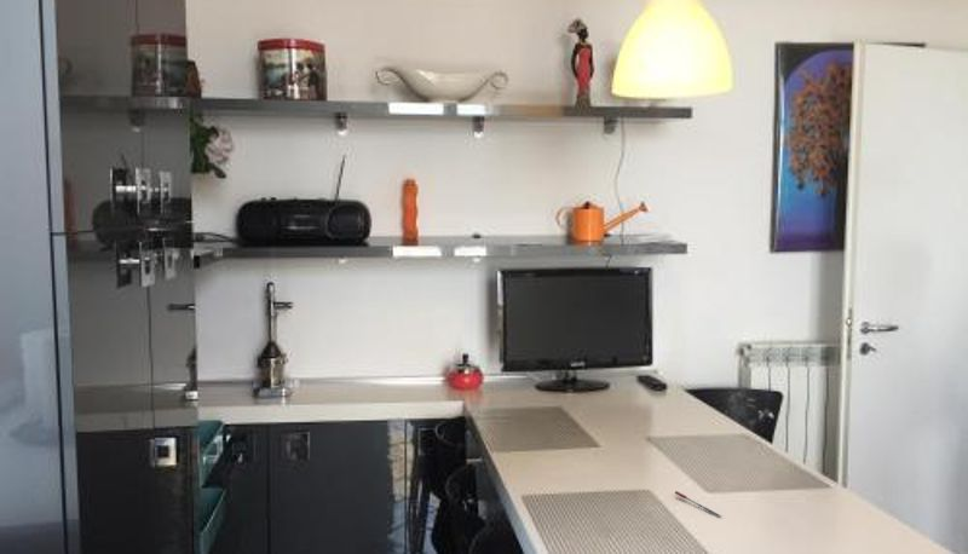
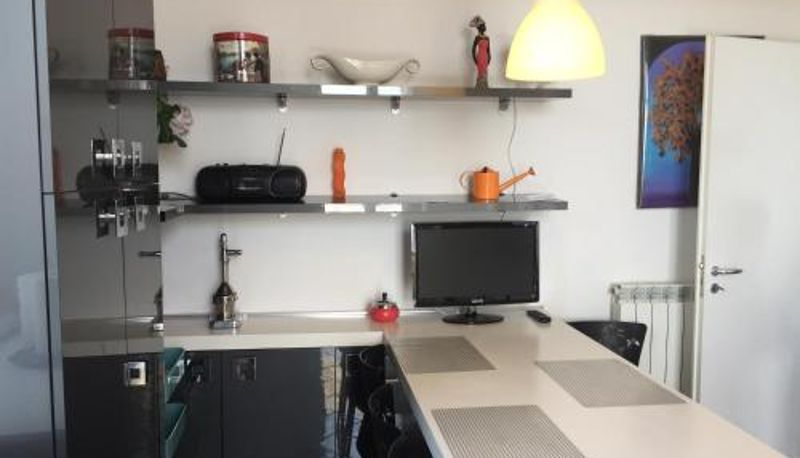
- pen [674,490,722,518]
